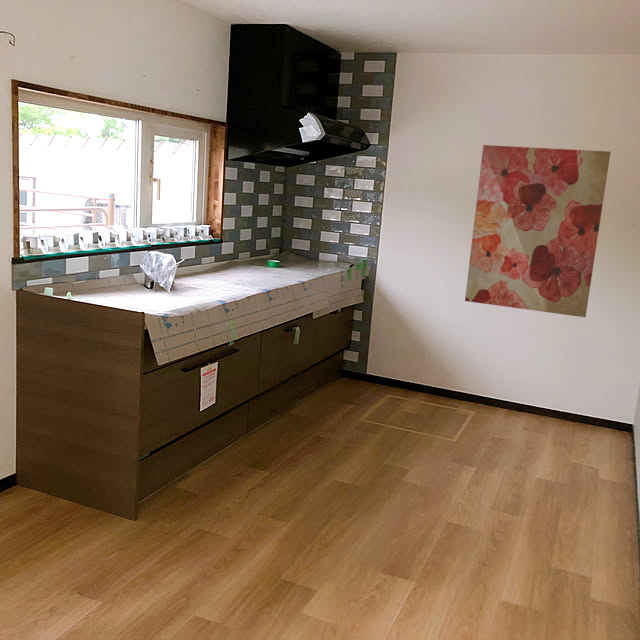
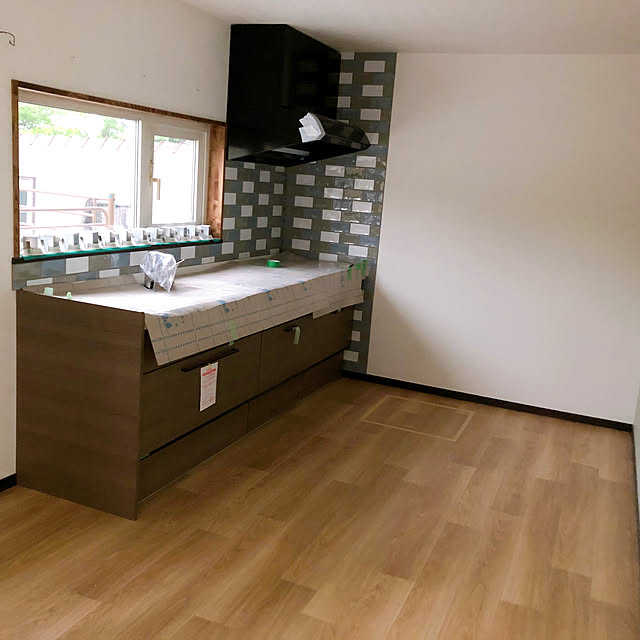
- wall art [464,144,612,318]
